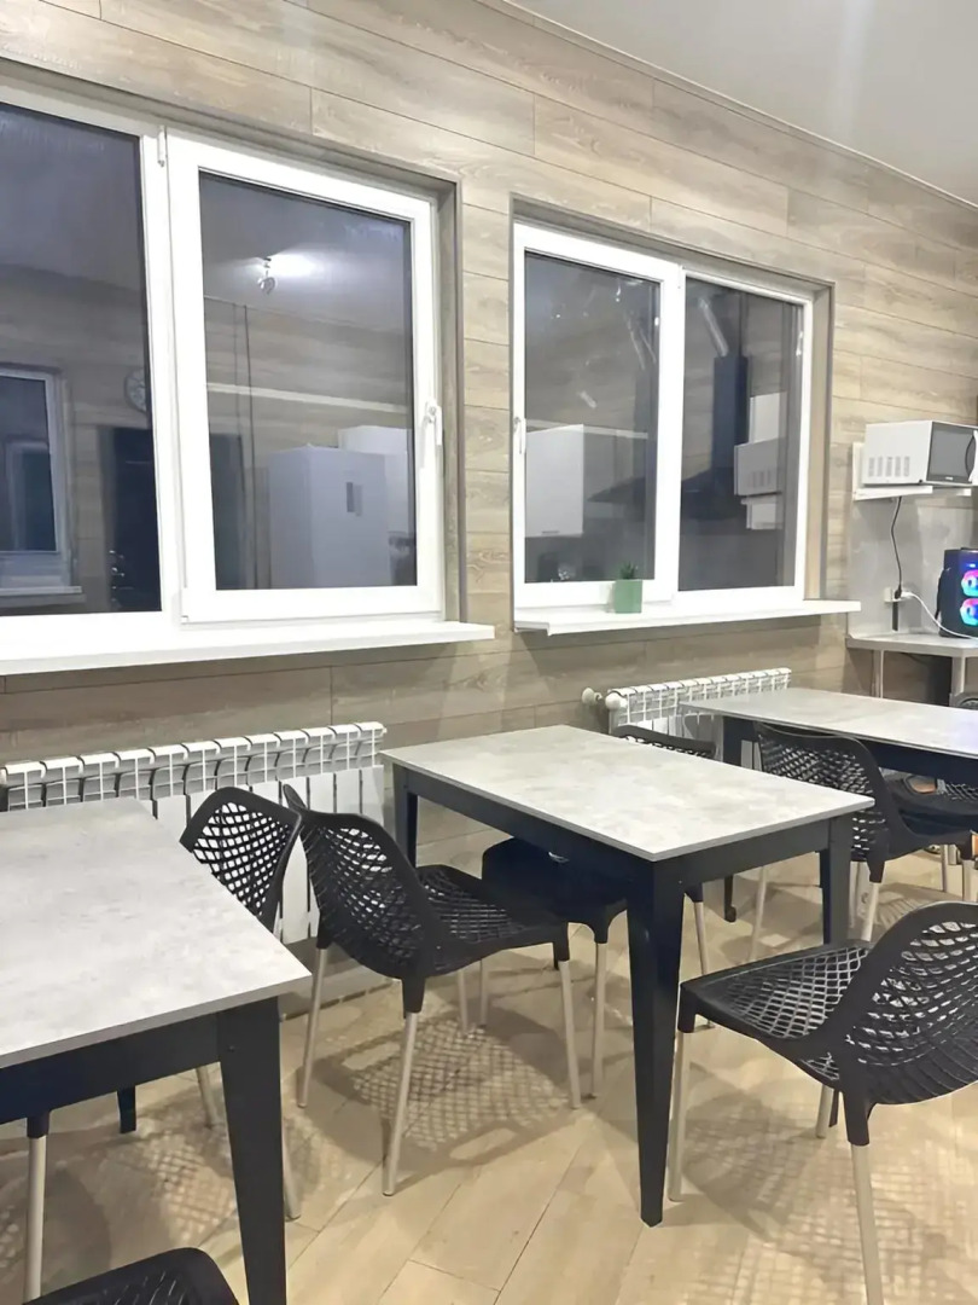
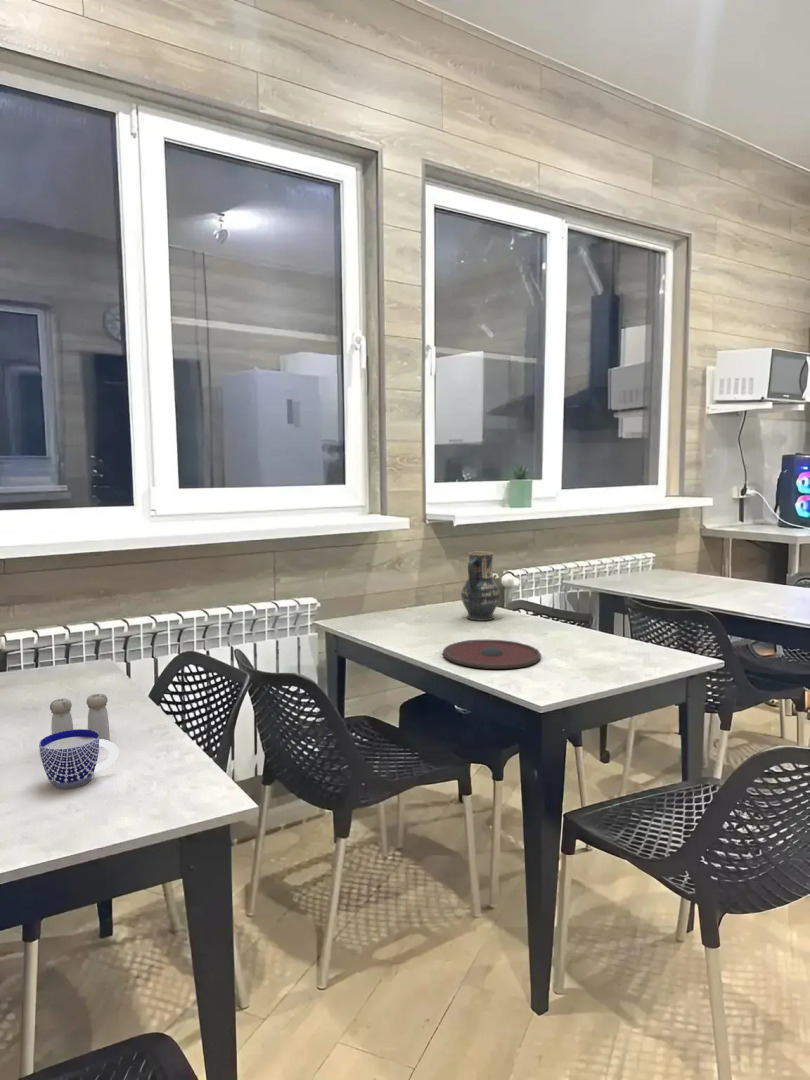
+ vase [460,551,501,622]
+ cup [38,728,120,790]
+ plate [442,639,542,670]
+ salt and pepper shaker [49,693,111,741]
